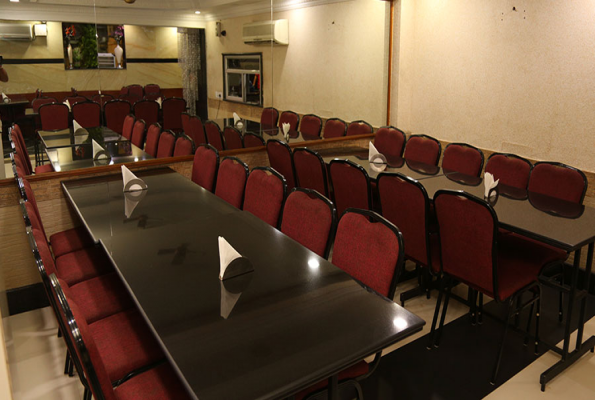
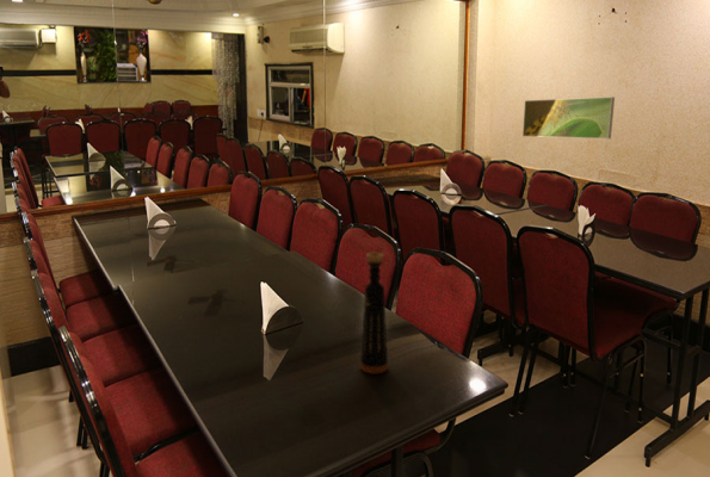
+ bottle [359,252,389,374]
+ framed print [521,95,616,140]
